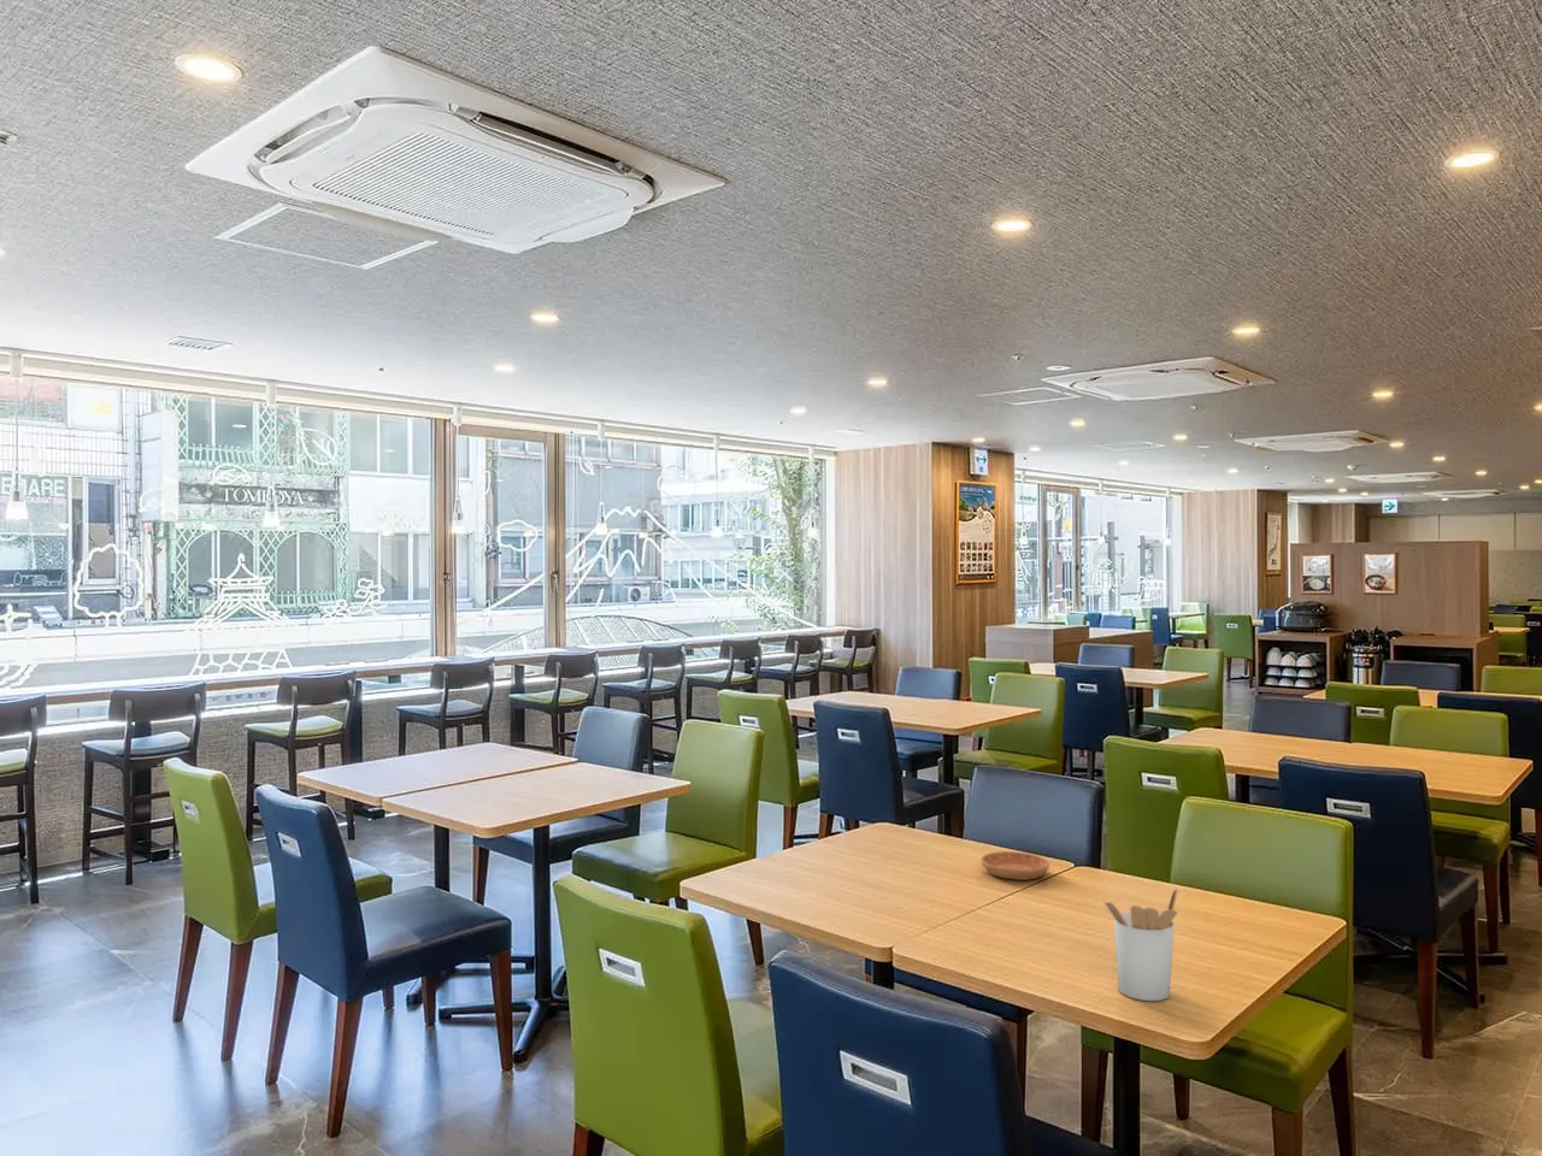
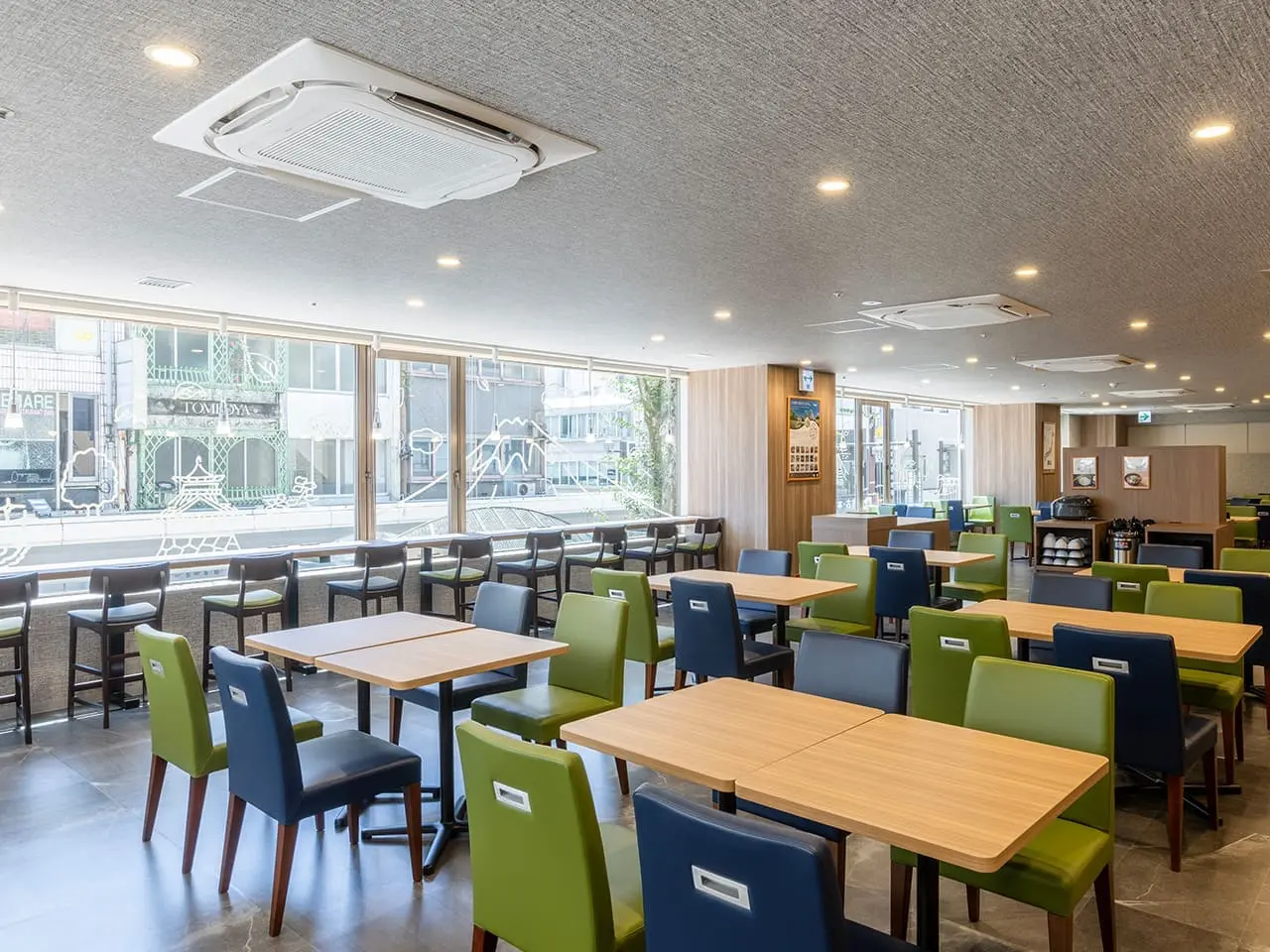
- utensil holder [1102,888,1179,1002]
- saucer [980,850,1050,882]
